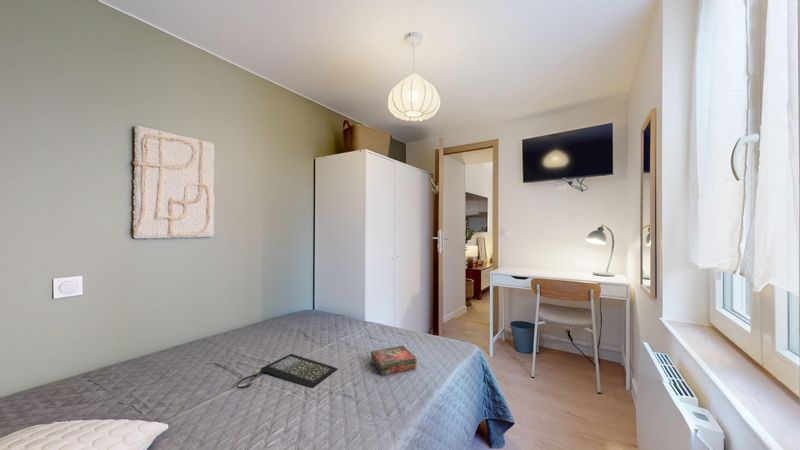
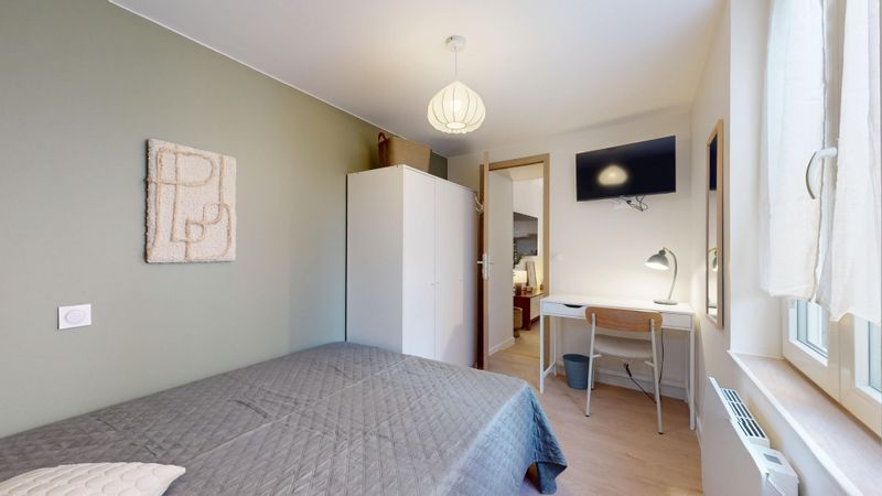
- book [370,345,418,376]
- clutch bag [236,353,339,389]
